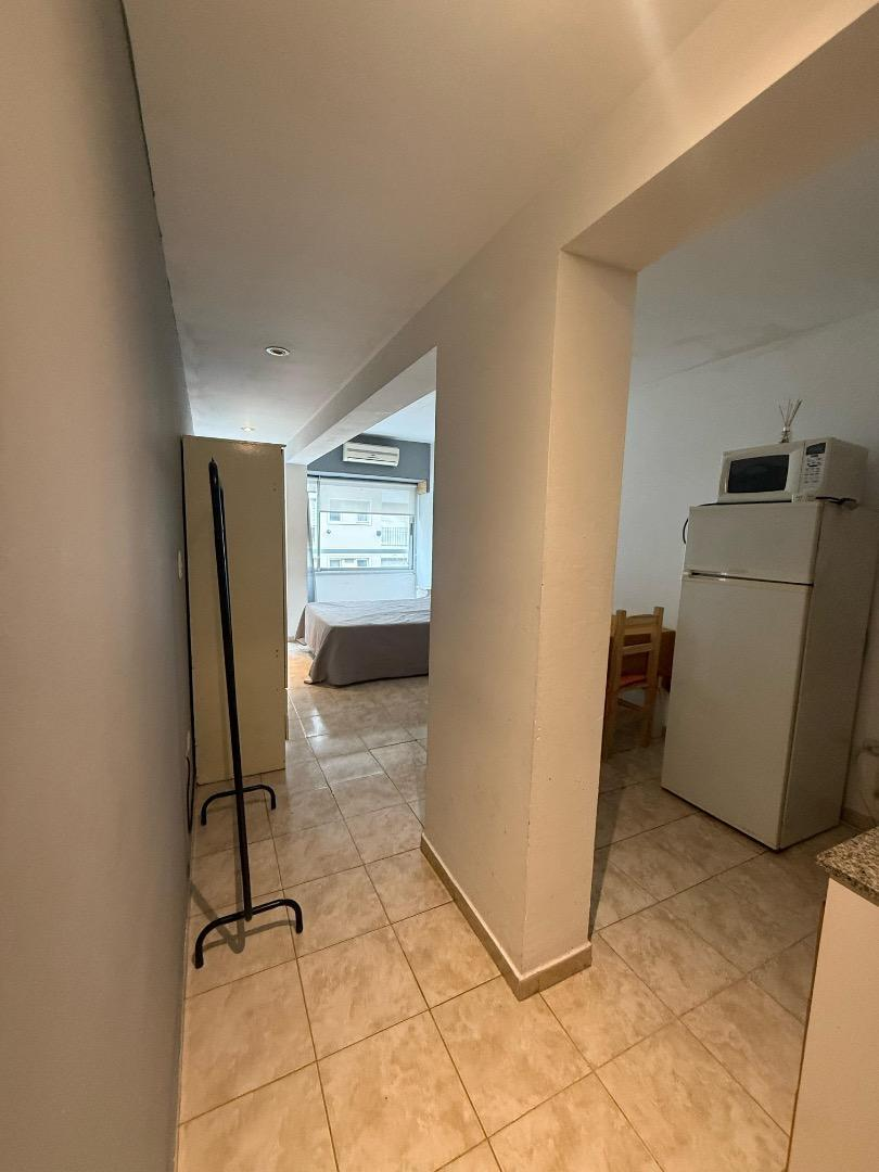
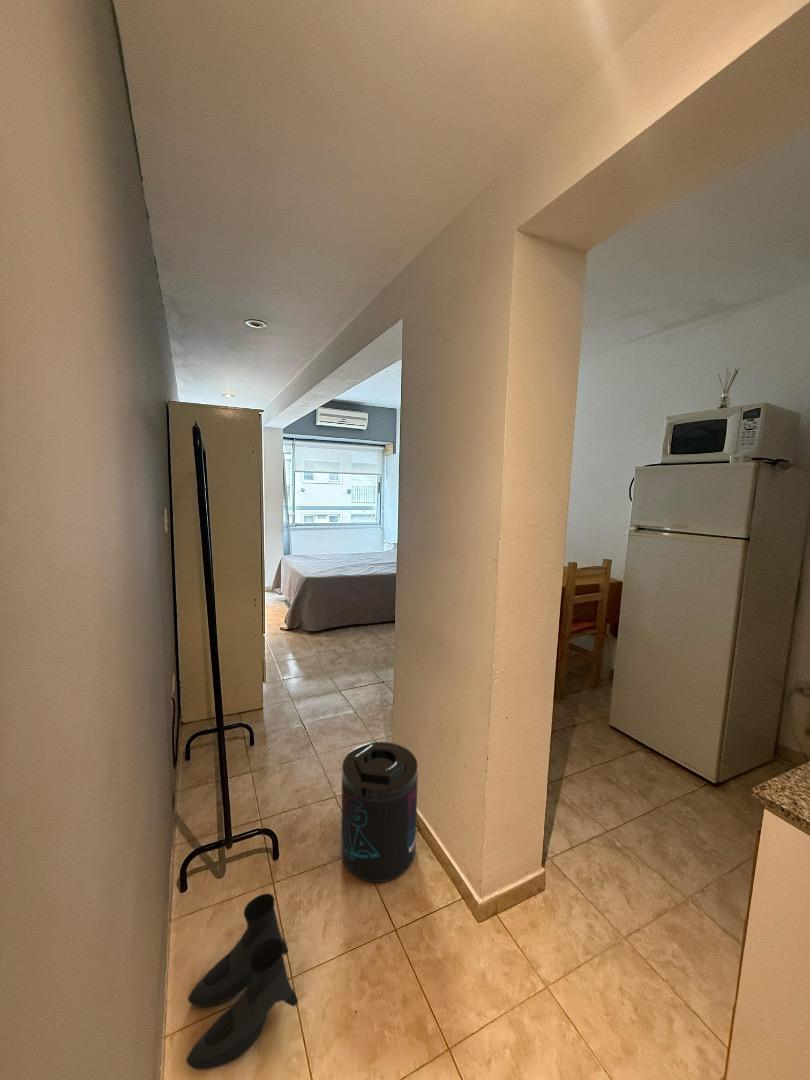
+ boots [186,892,299,1071]
+ supplement container [341,741,419,883]
